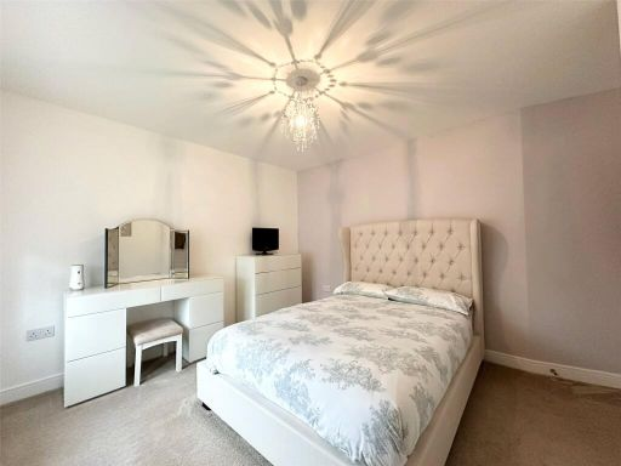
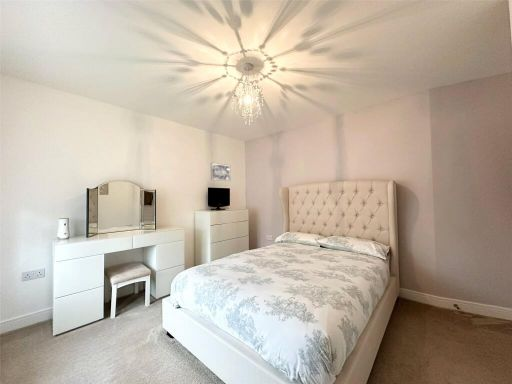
+ wall art [210,162,232,182]
